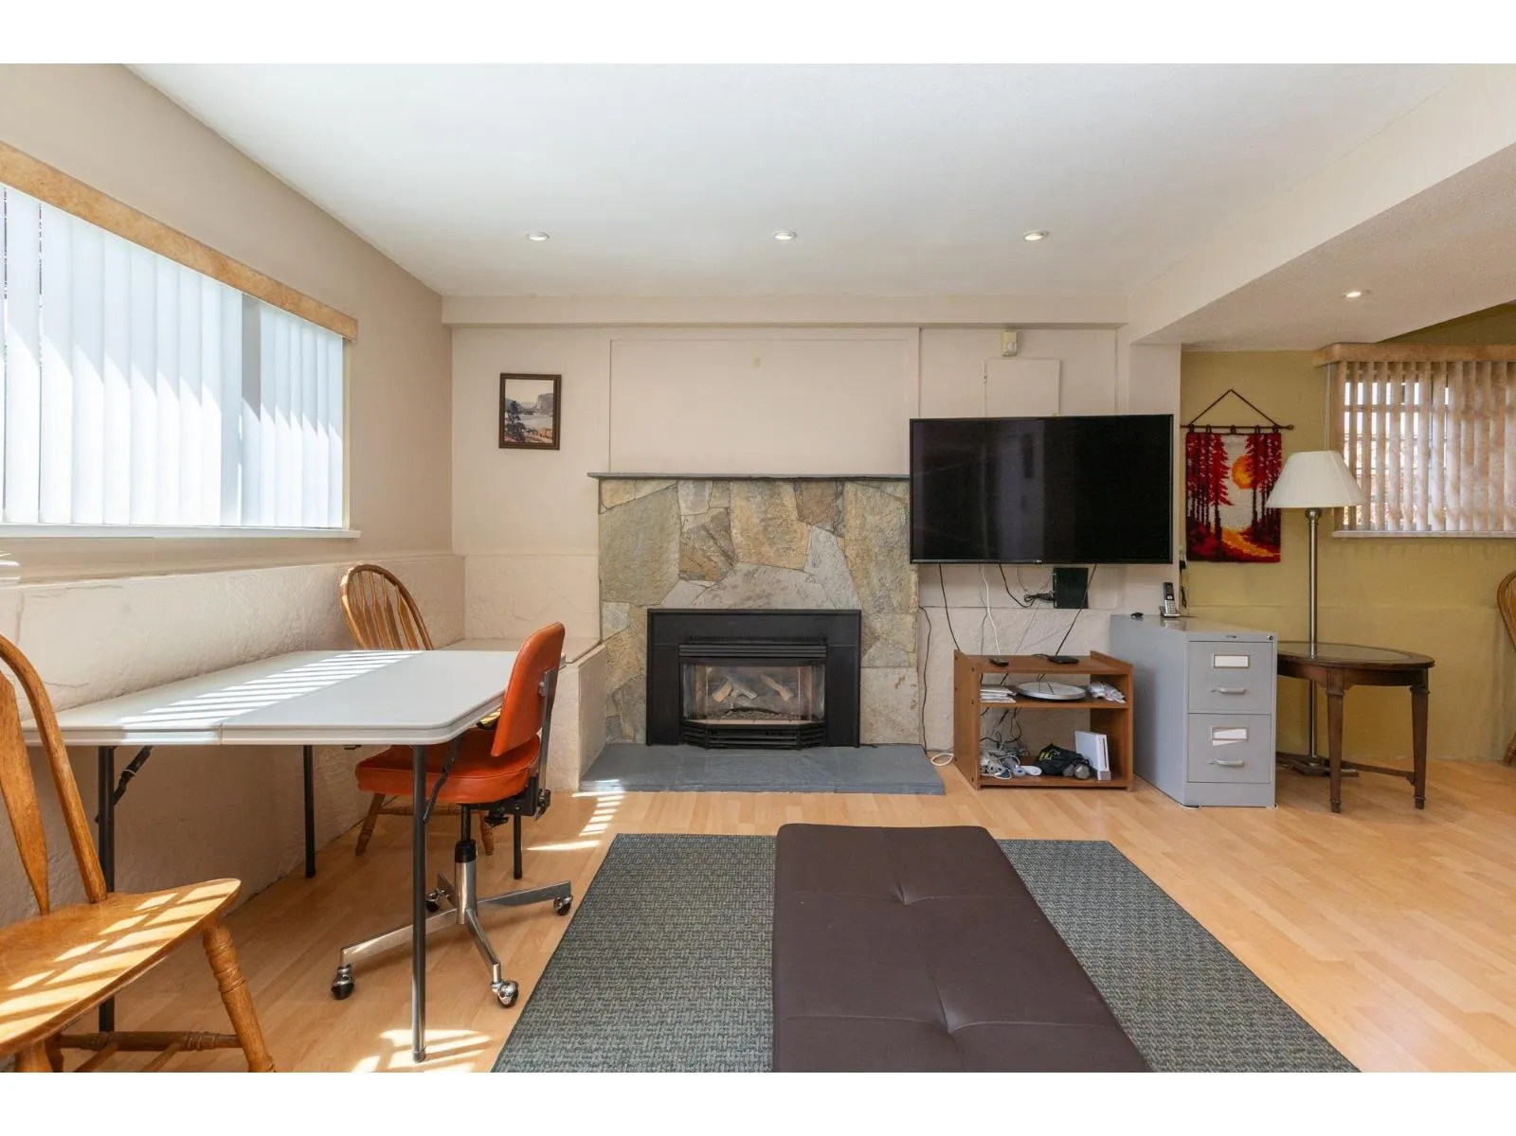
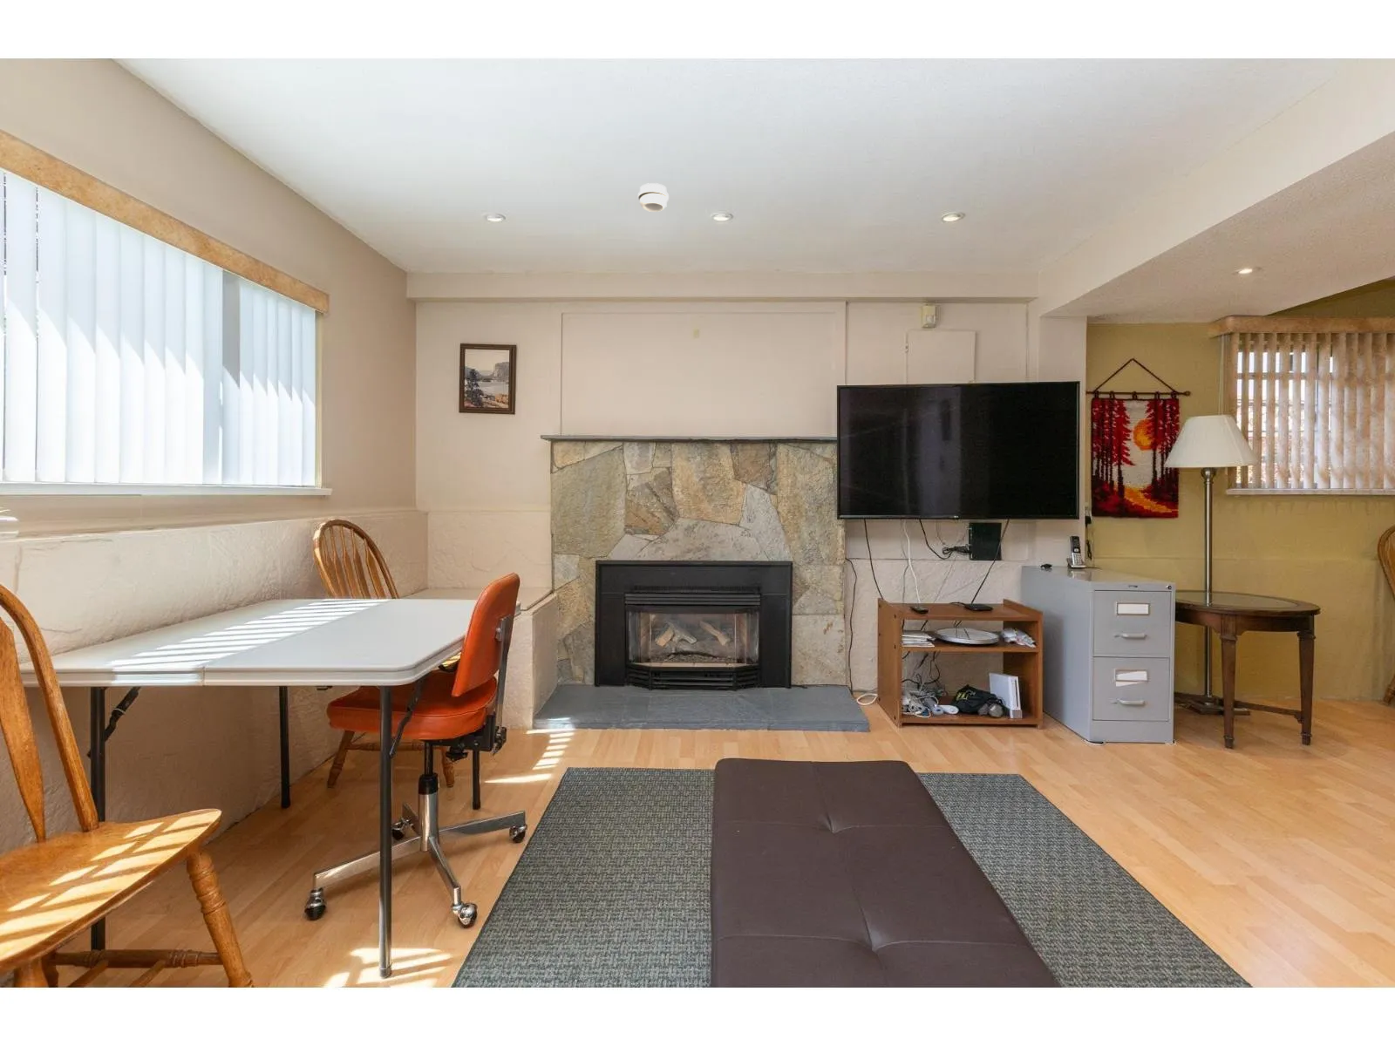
+ smoke detector [637,182,670,213]
